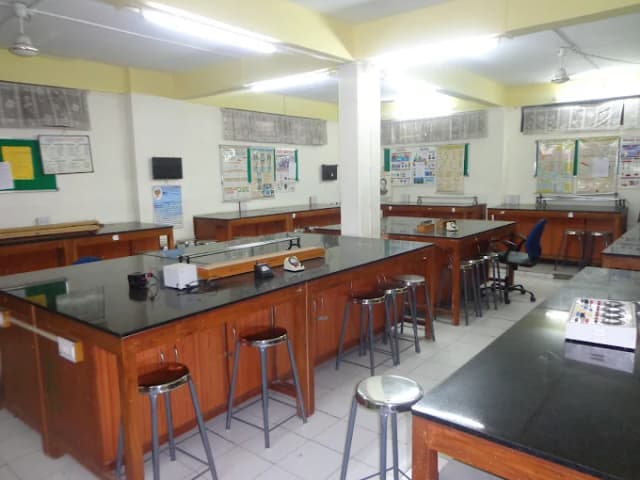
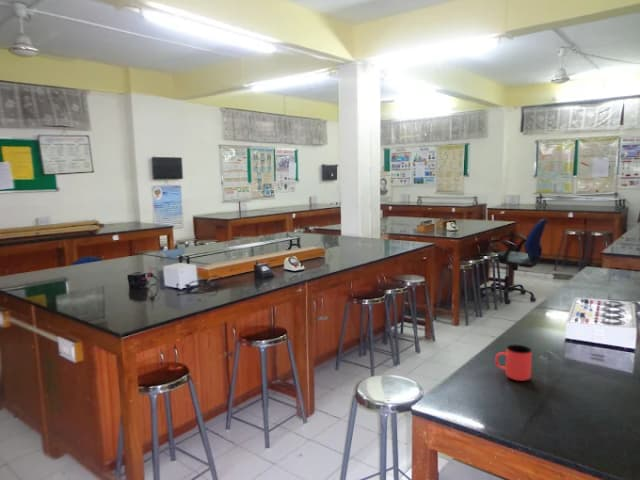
+ cup [494,344,533,382]
